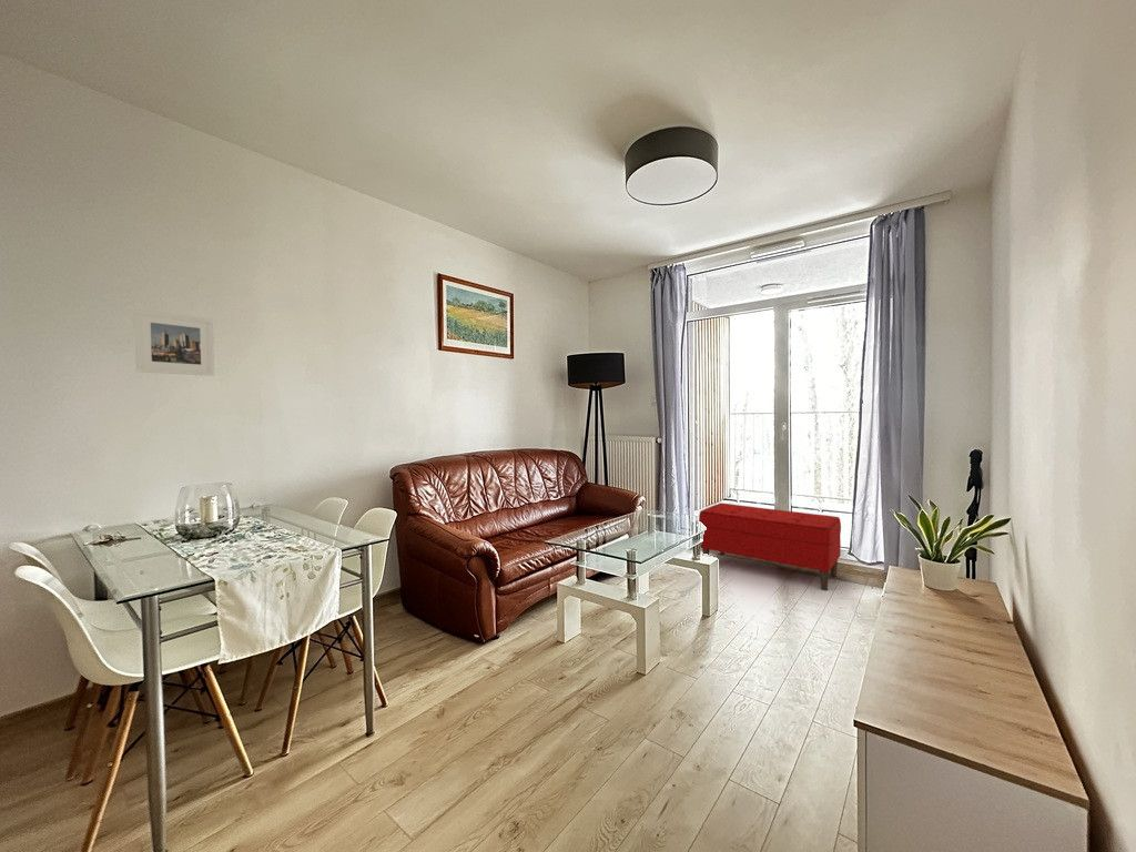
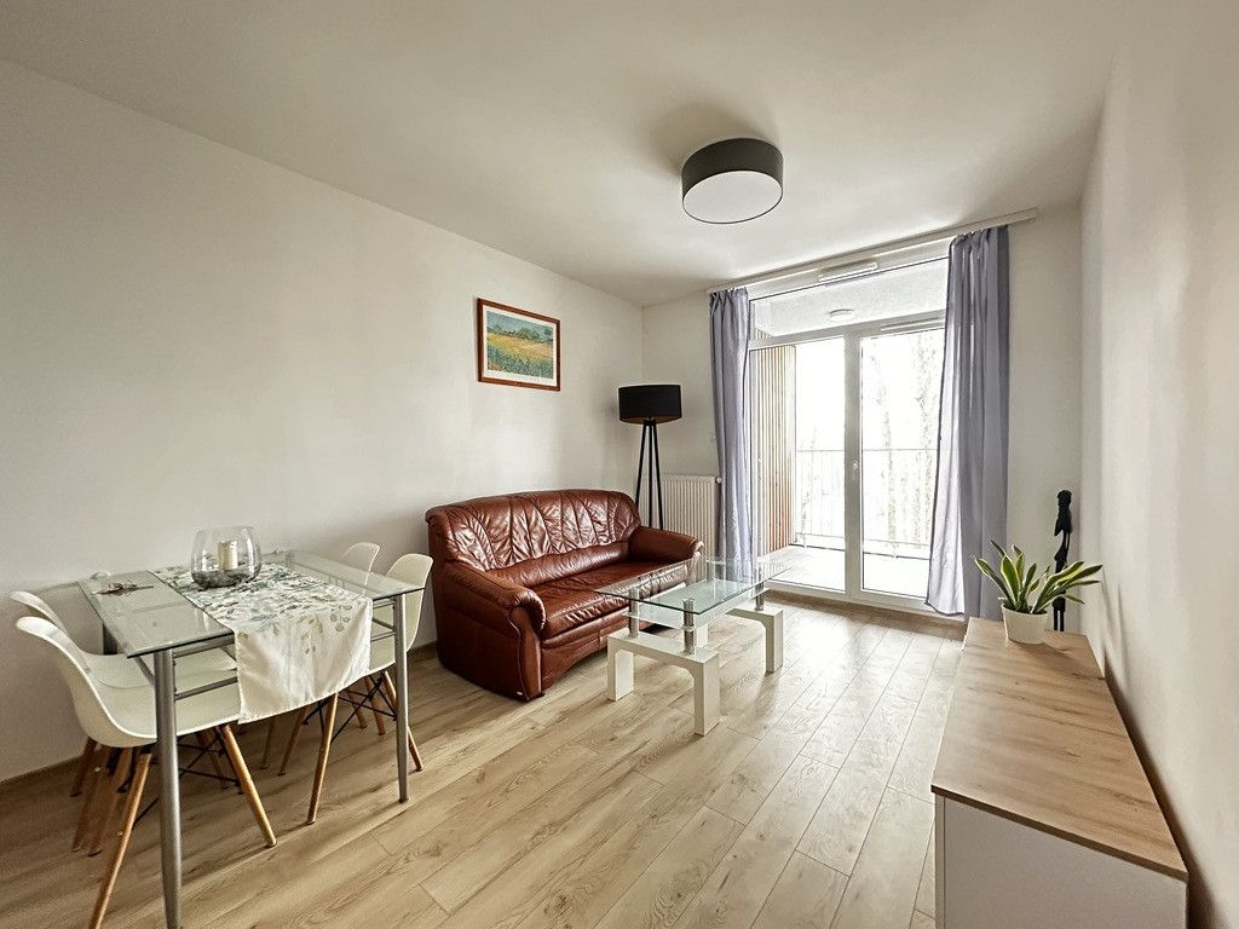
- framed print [133,308,215,377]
- bench [698,503,842,591]
